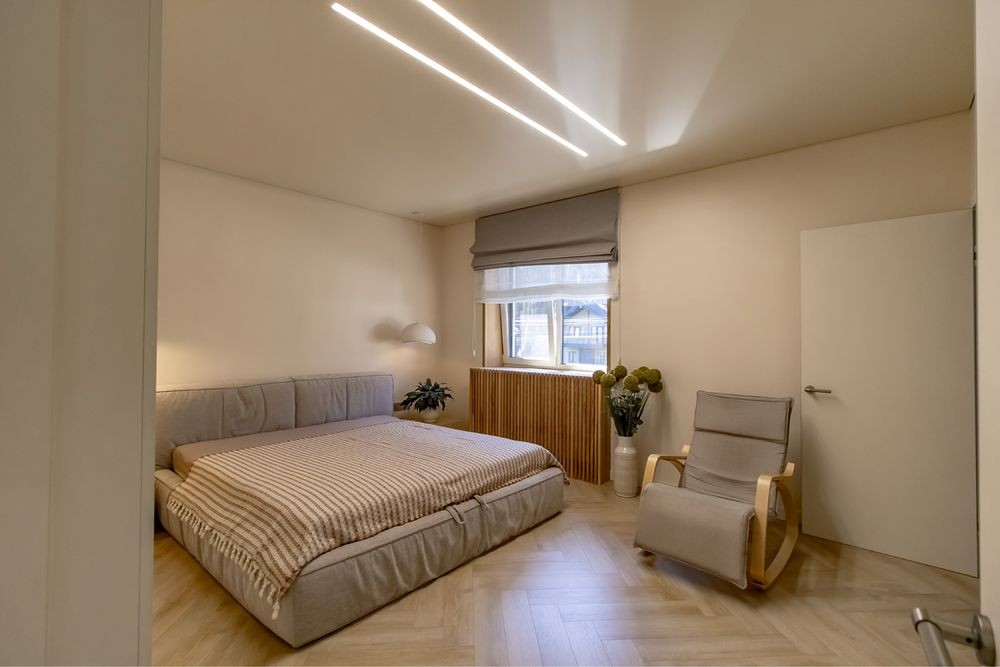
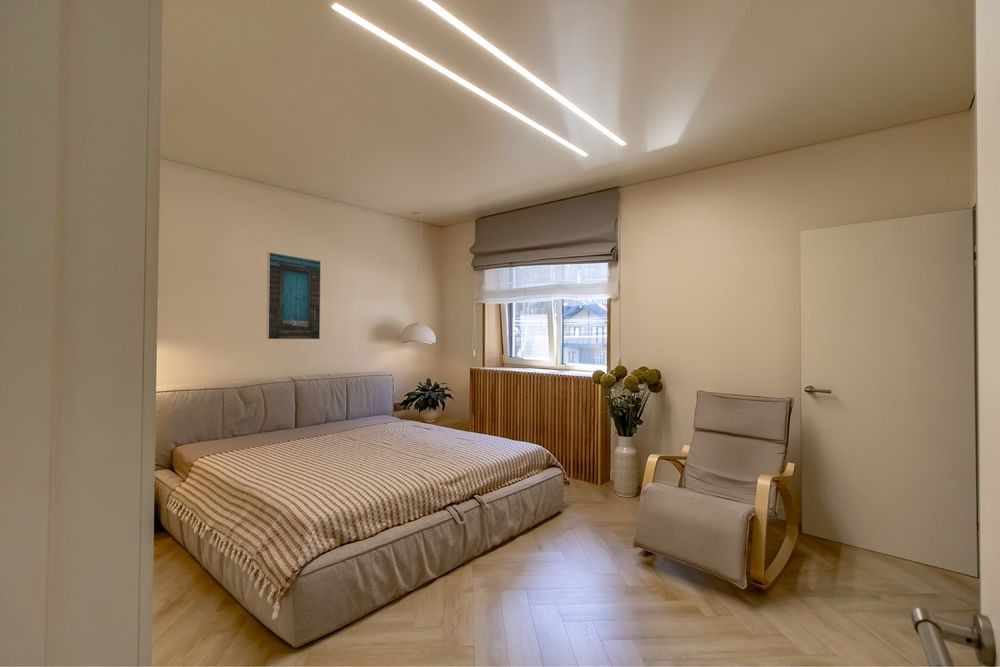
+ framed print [265,251,322,340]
